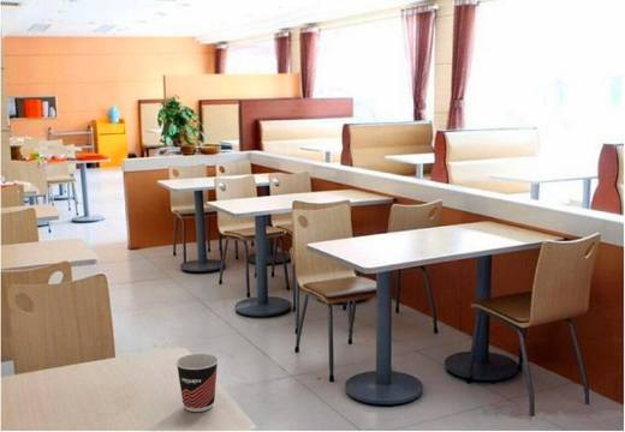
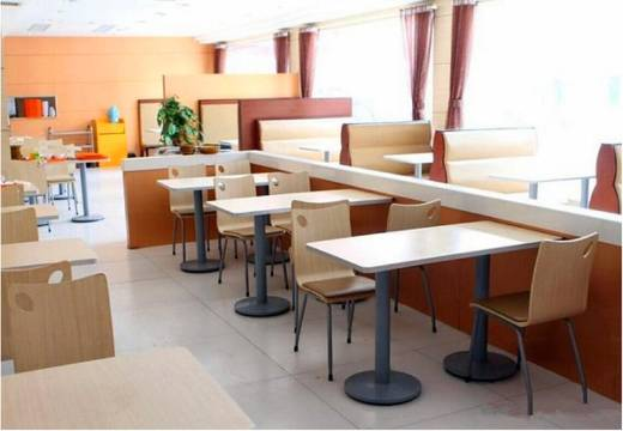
- cup [174,353,220,413]
